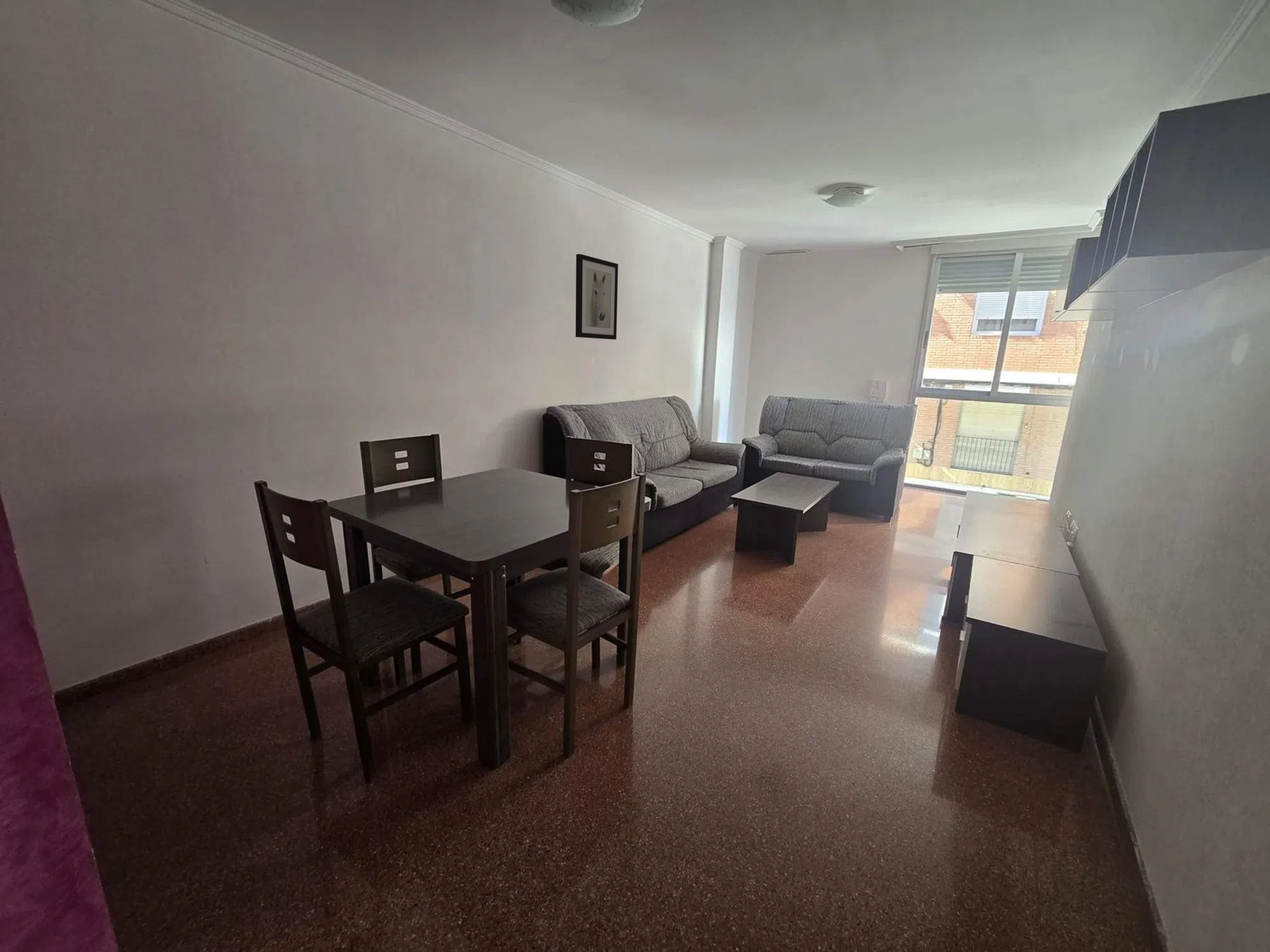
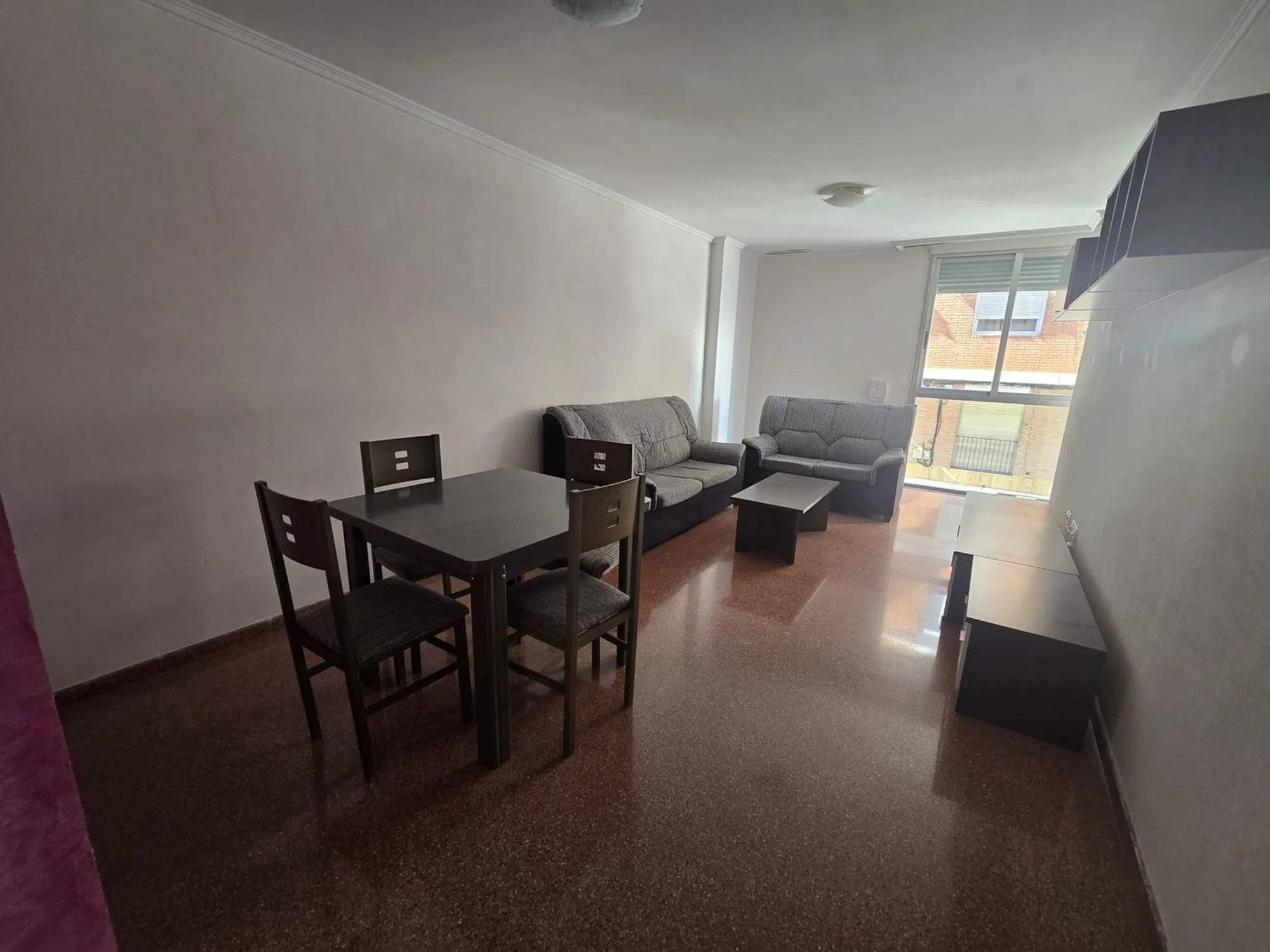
- wall art [575,253,618,340]
